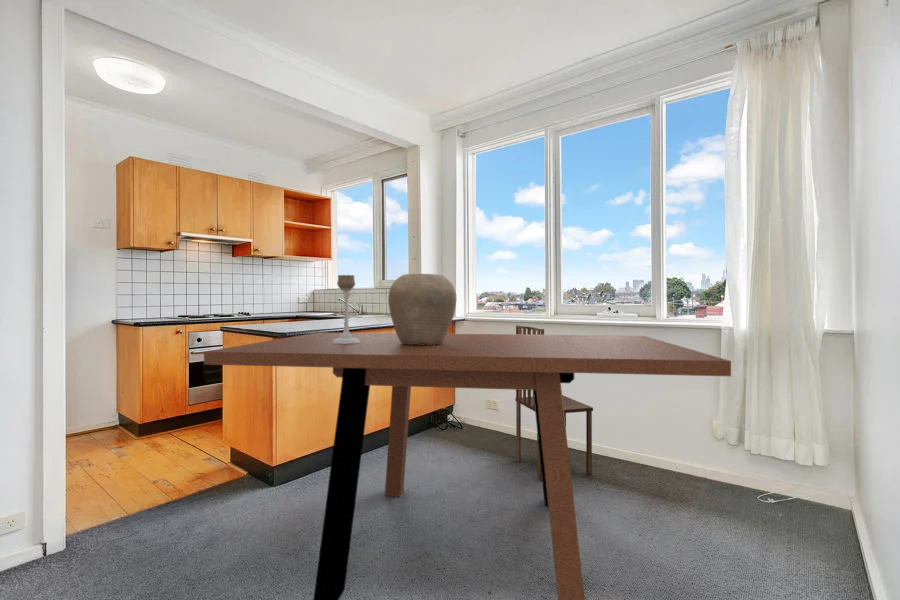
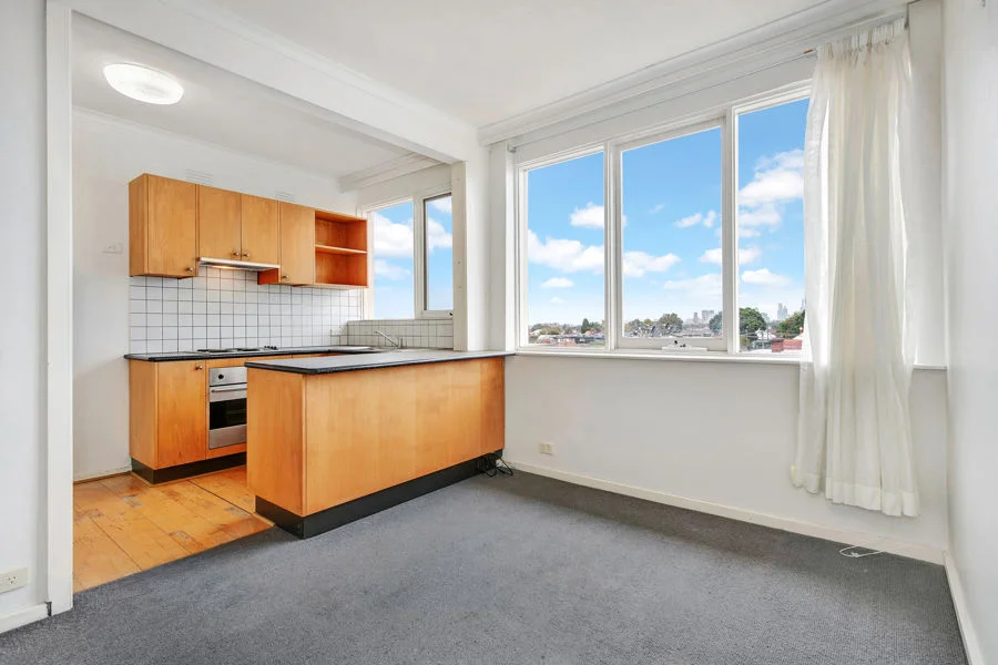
- vase [387,273,457,345]
- candle holder [332,274,360,344]
- dining table [203,331,732,600]
- dining chair [514,324,594,481]
